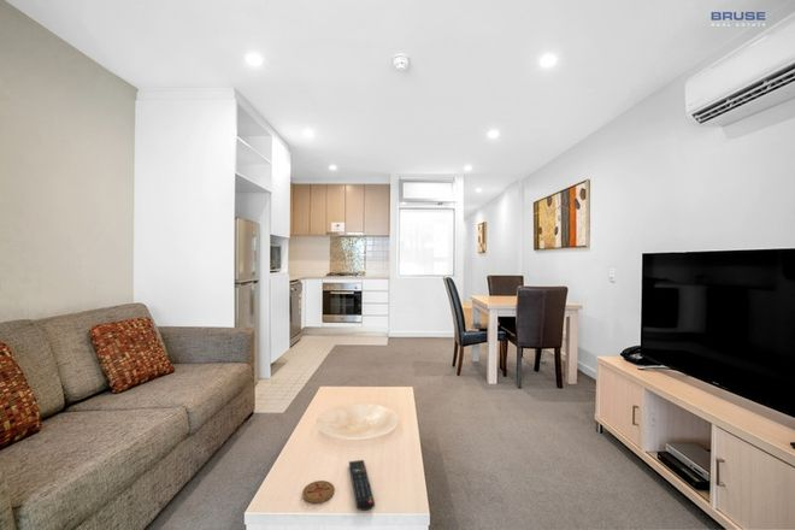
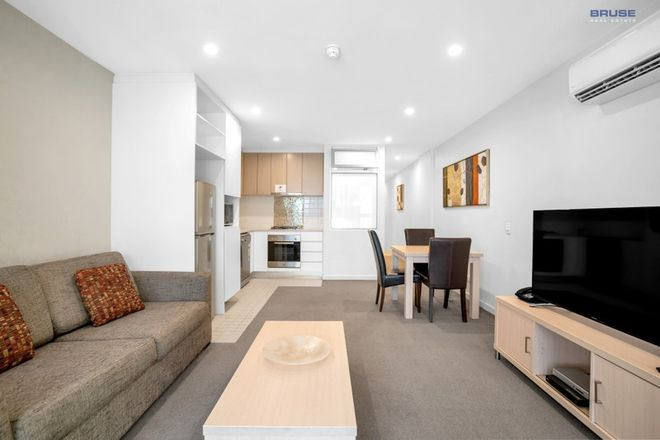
- coaster [301,479,336,504]
- remote control [348,459,376,512]
